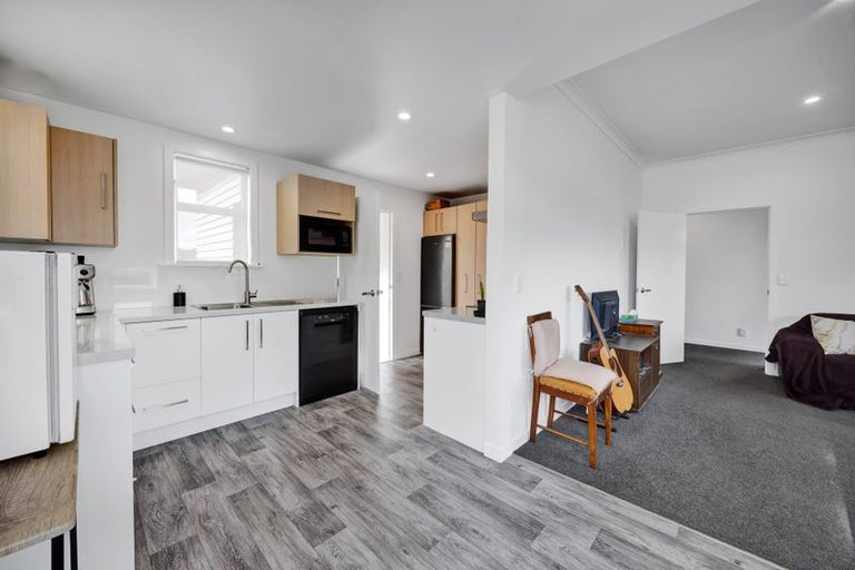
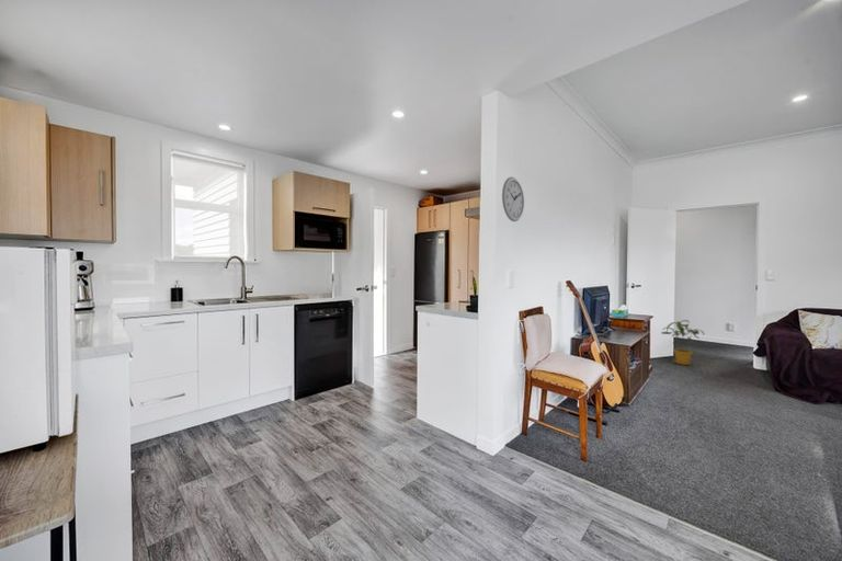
+ wall clock [501,176,525,222]
+ house plant [660,319,705,366]
